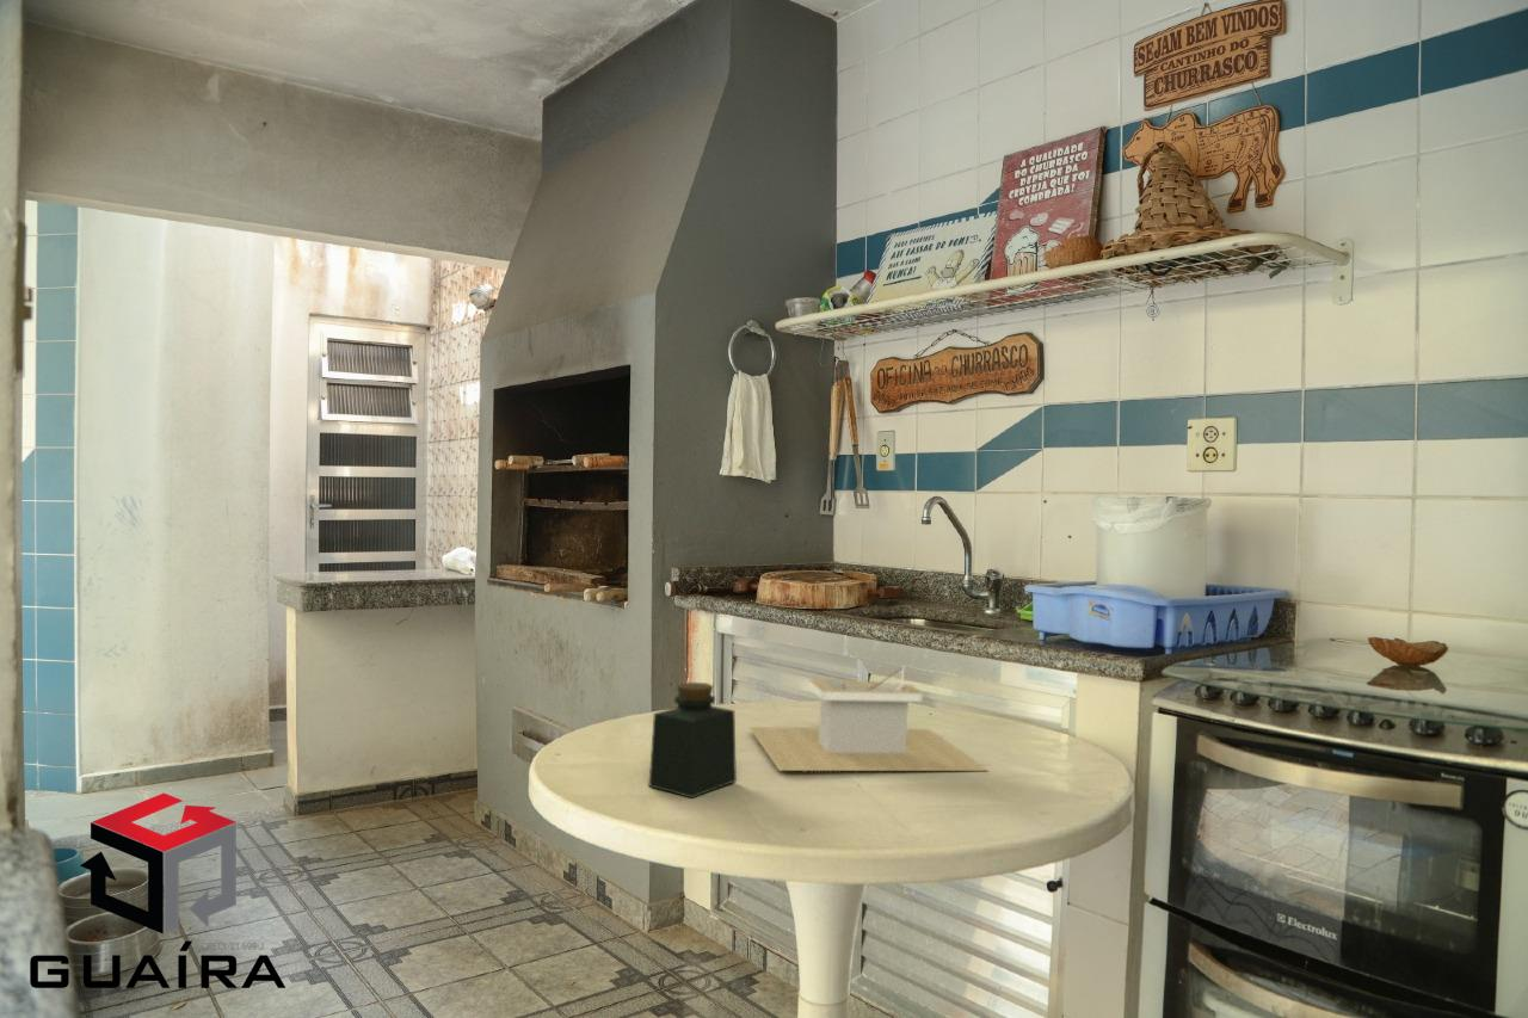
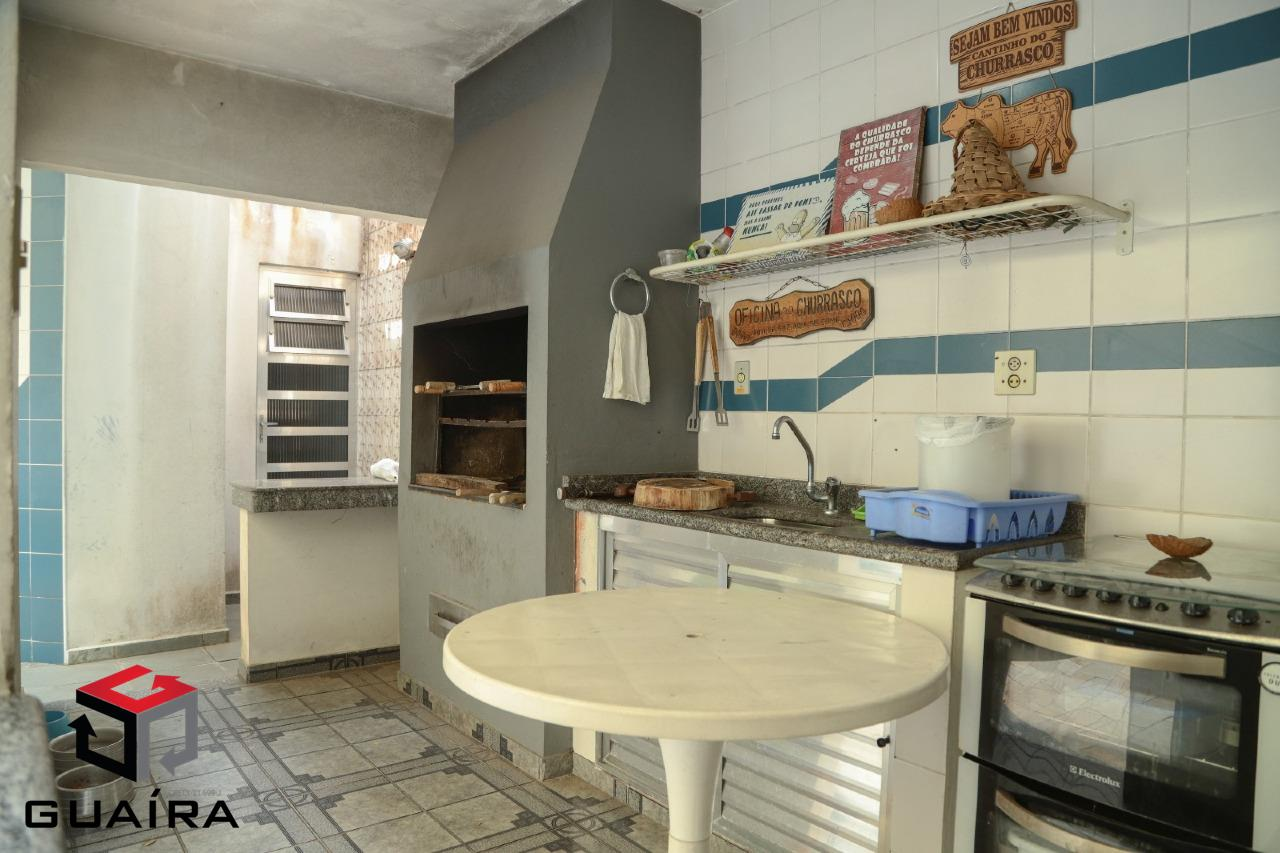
- architectural model [747,665,990,772]
- bottle [647,681,738,800]
